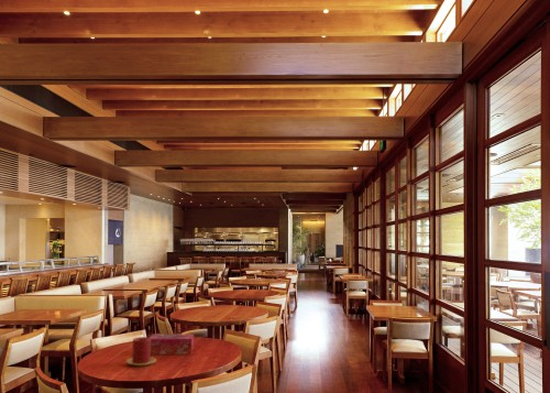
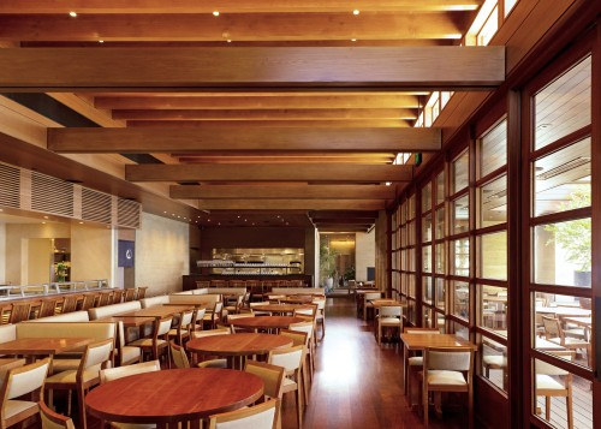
- candle [125,336,157,367]
- tissue box [148,332,195,356]
